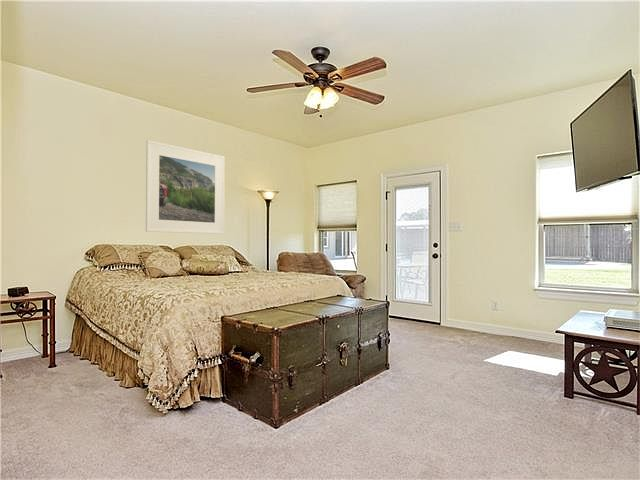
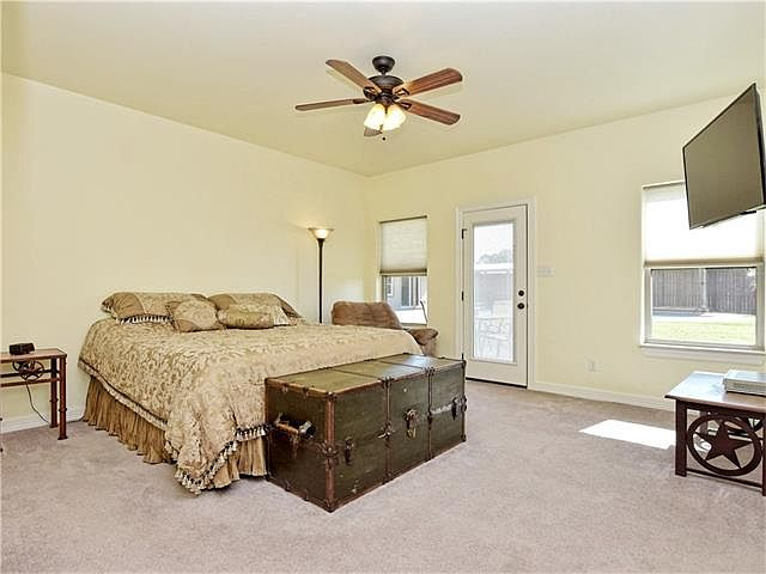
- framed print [145,139,226,235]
